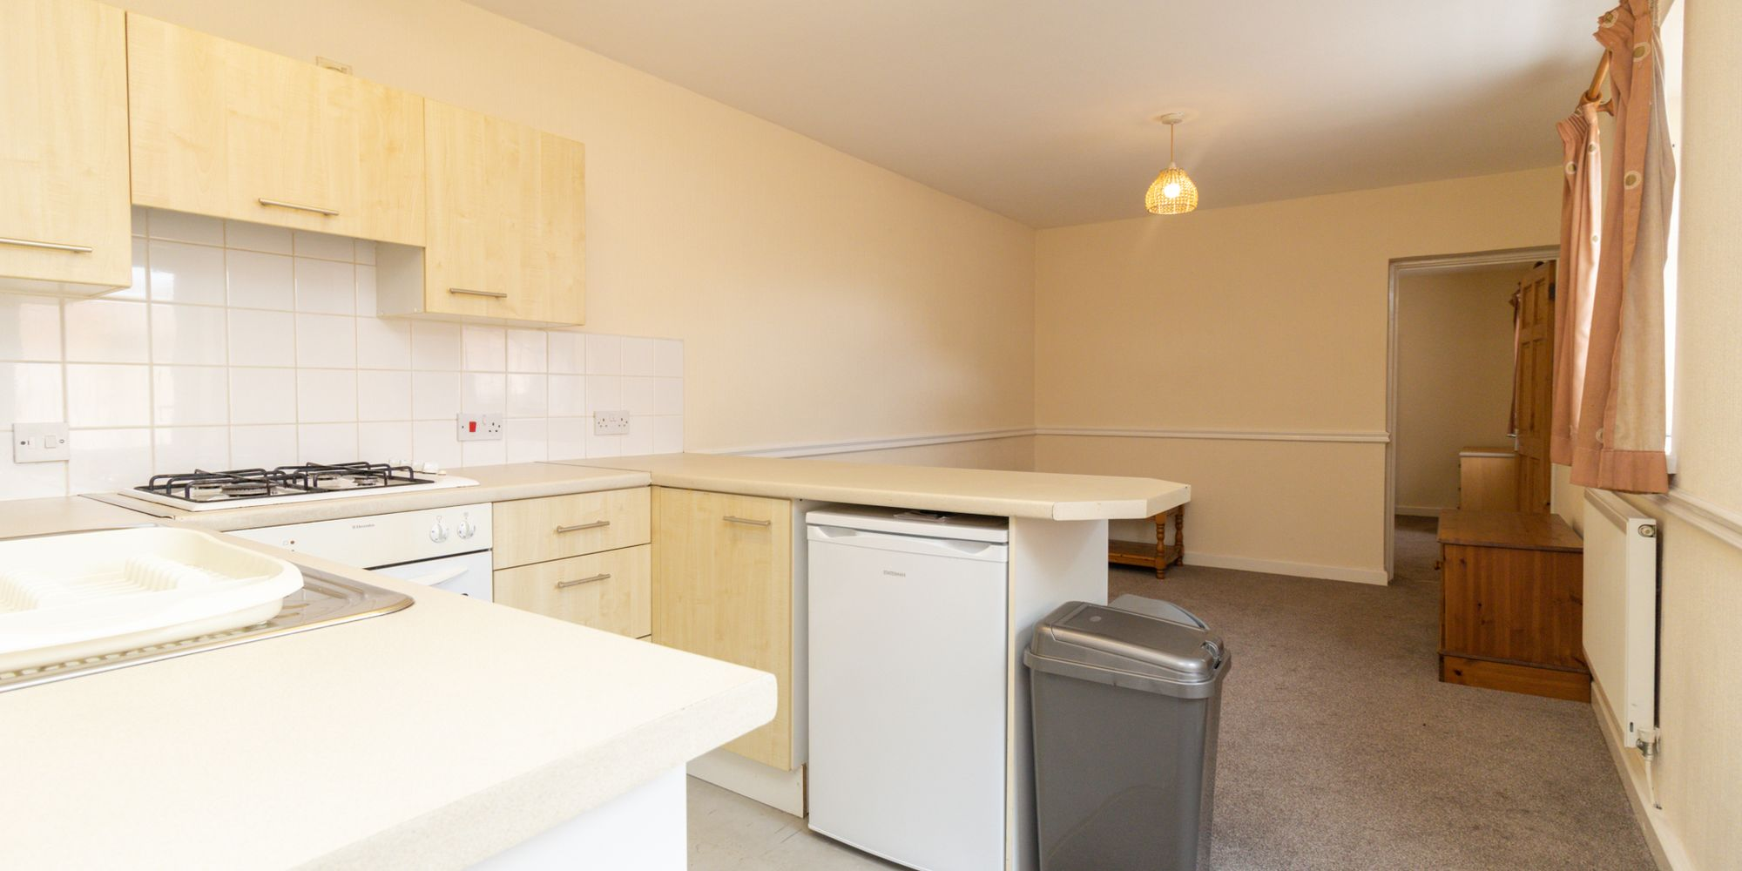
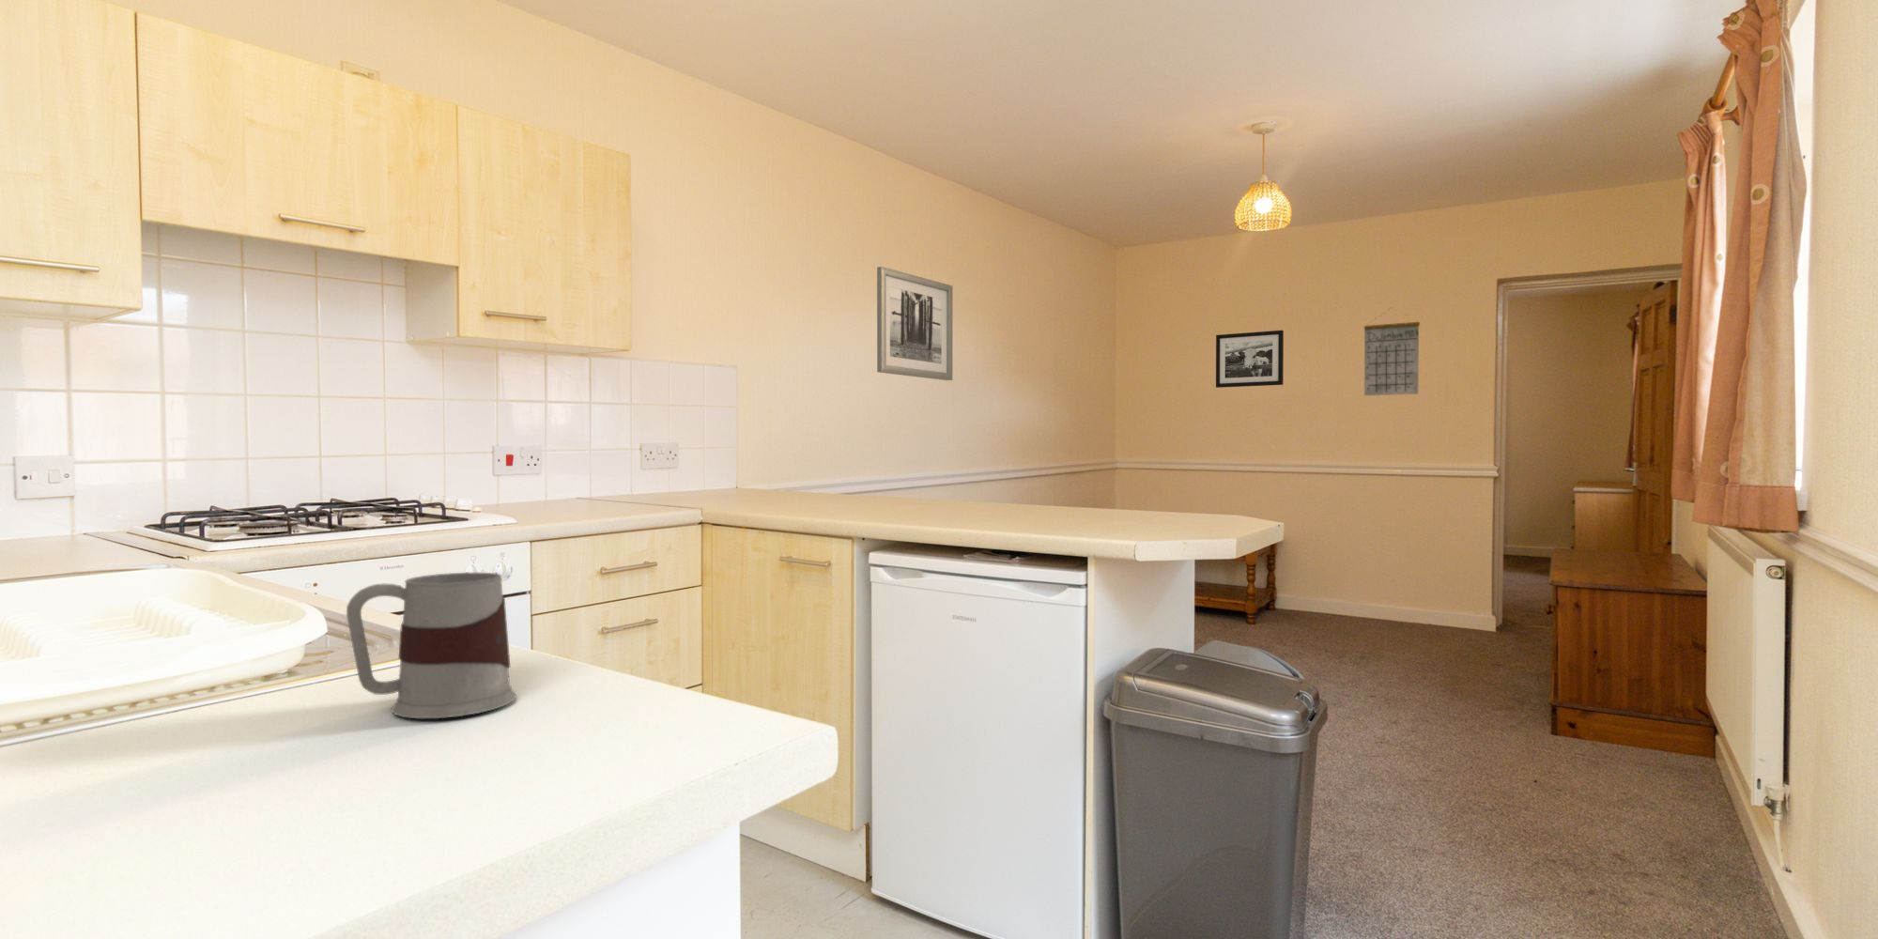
+ mug [346,571,517,720]
+ calendar [1363,307,1420,396]
+ picture frame [1214,329,1285,389]
+ wall art [876,266,953,381]
